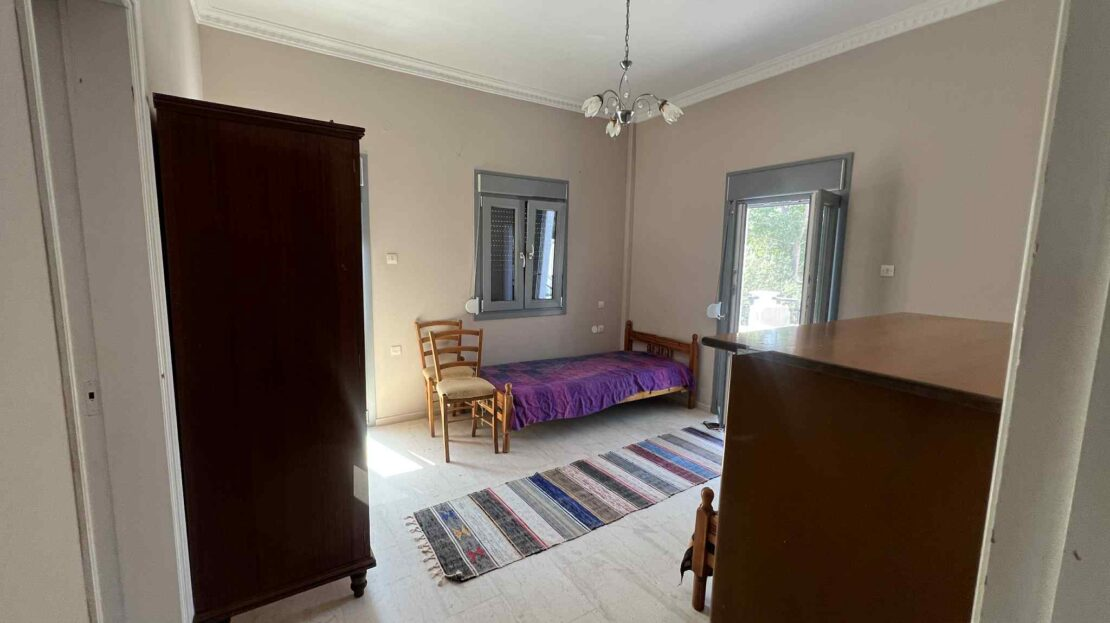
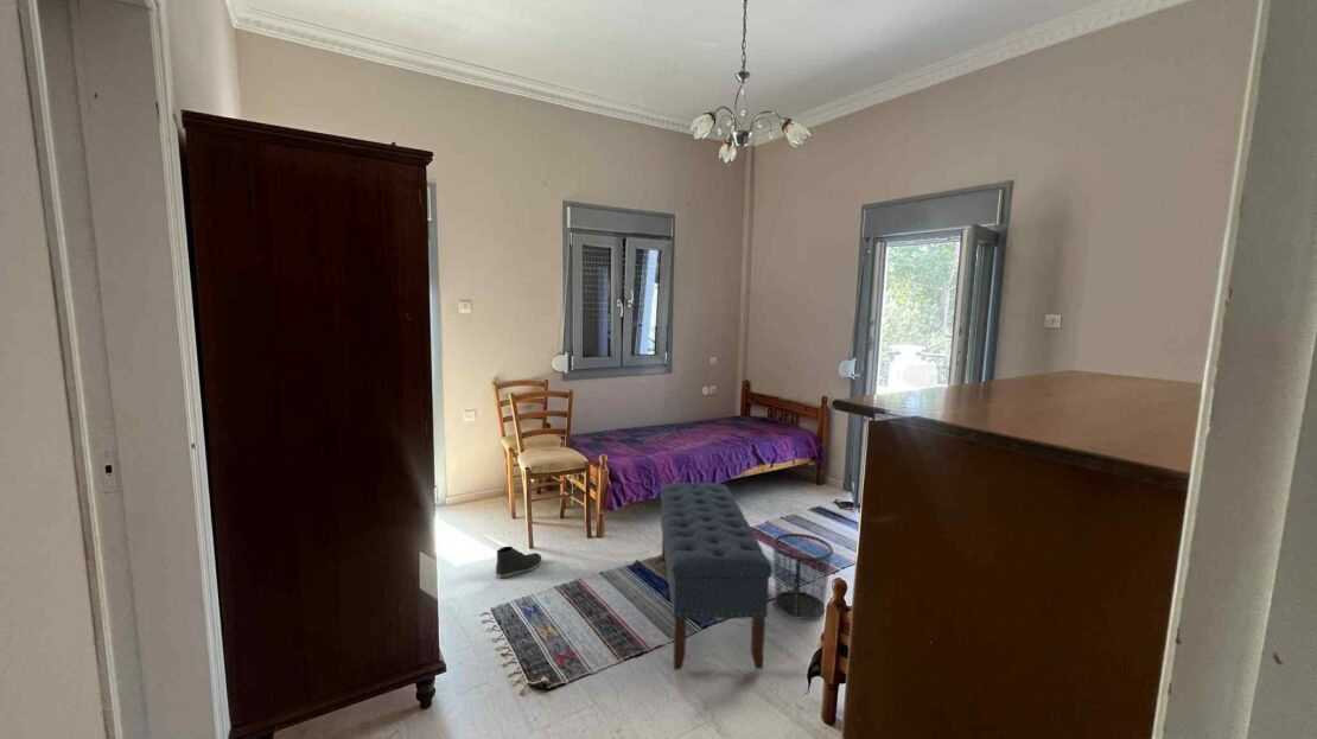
+ bench [658,482,774,671]
+ waste bin [770,533,834,620]
+ sneaker [495,546,542,579]
